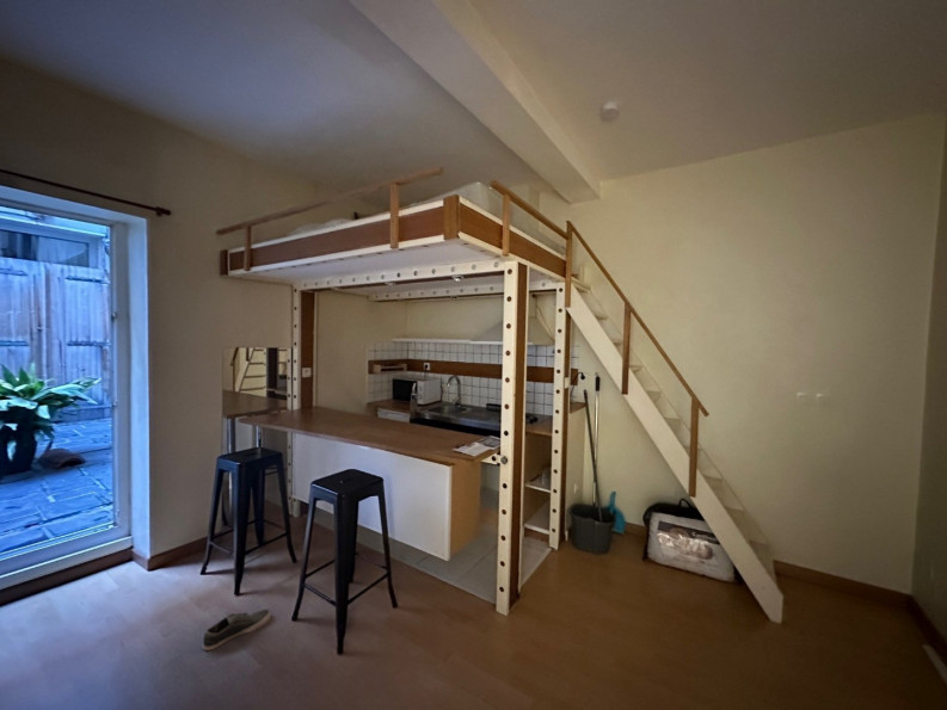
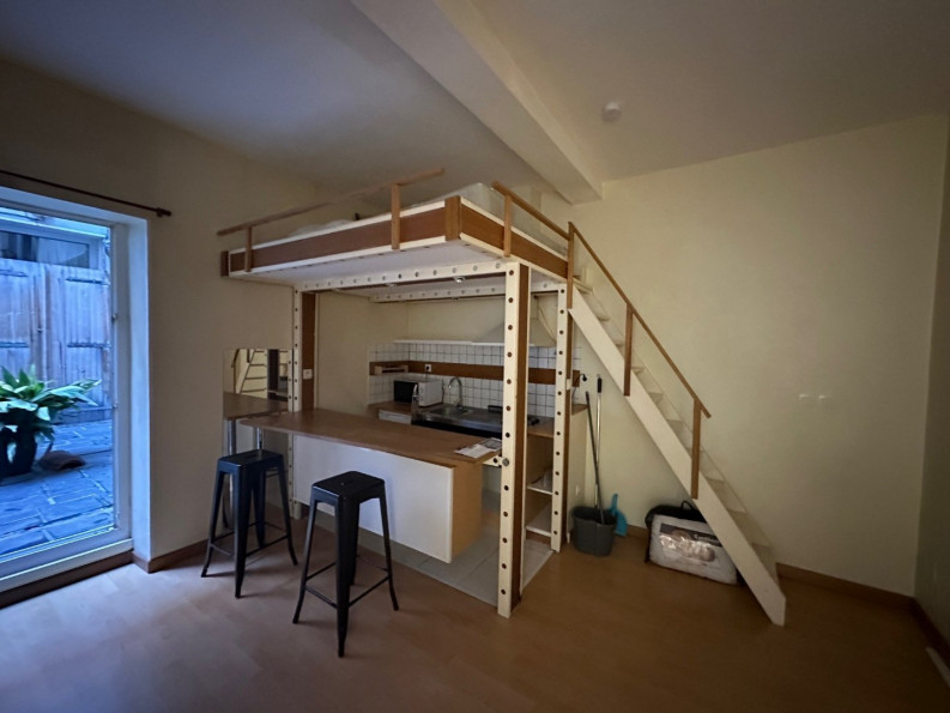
- shoe [202,609,272,652]
